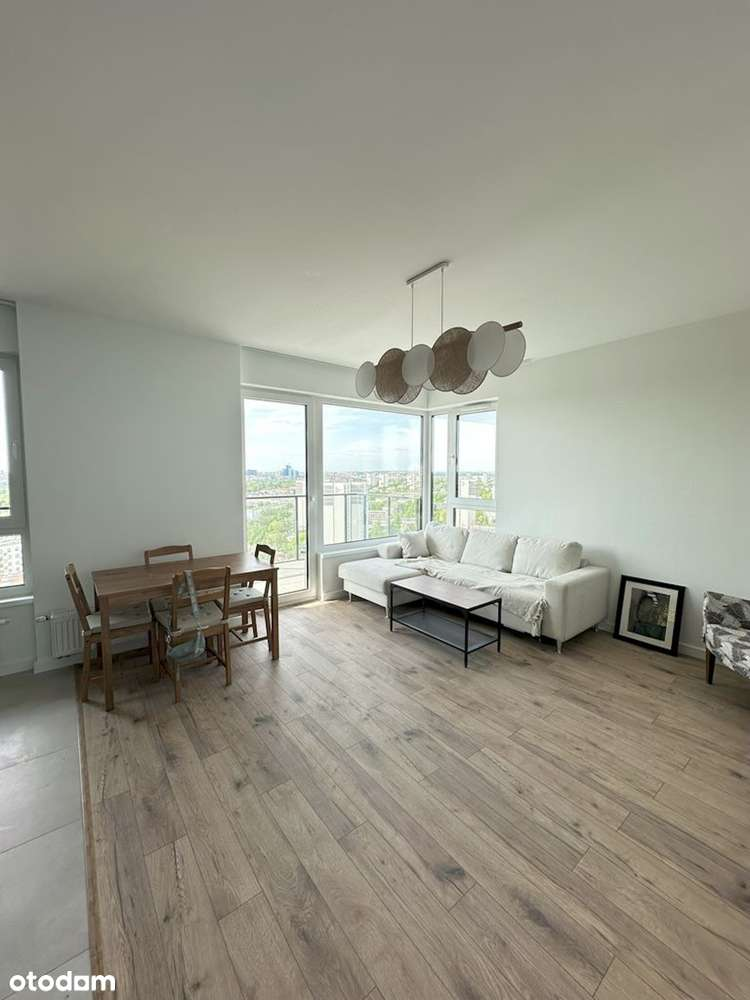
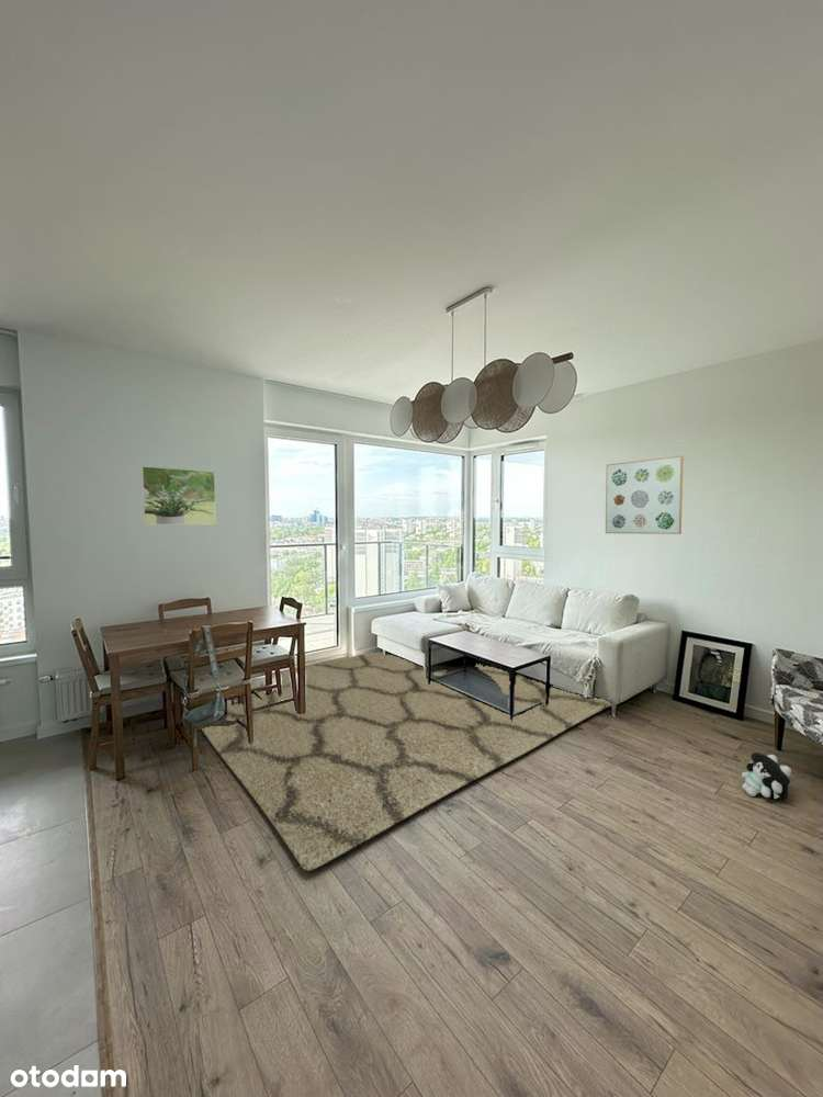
+ wall art [605,454,684,535]
+ rug [201,651,612,872]
+ plush toy [741,751,792,802]
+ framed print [140,465,217,525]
